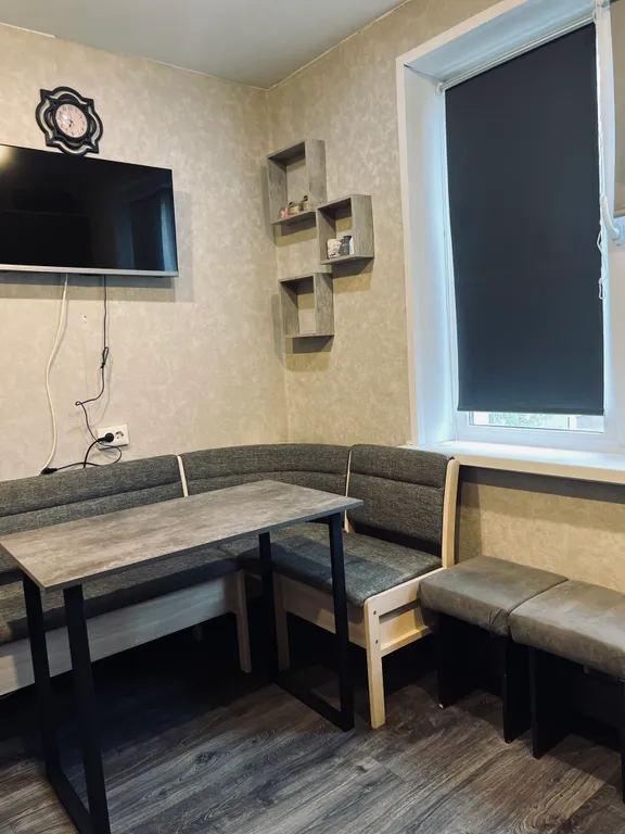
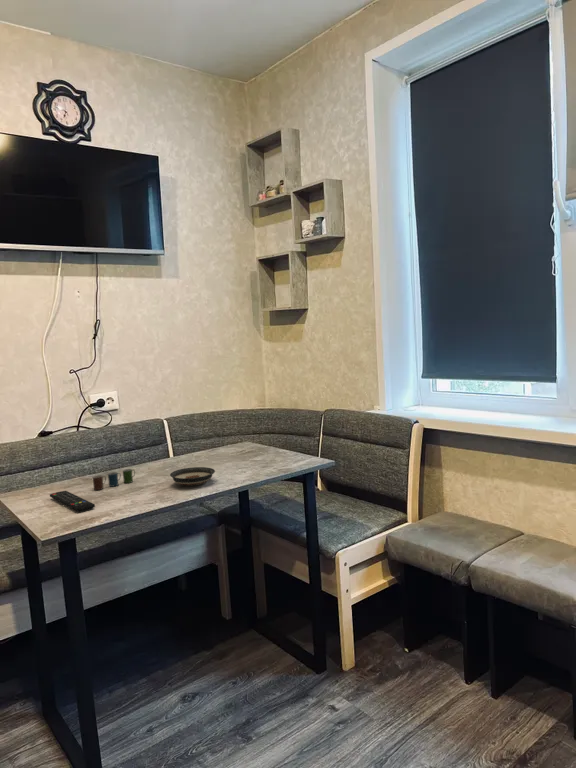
+ remote control [49,490,96,513]
+ cup [92,468,136,491]
+ saucer [169,466,216,486]
